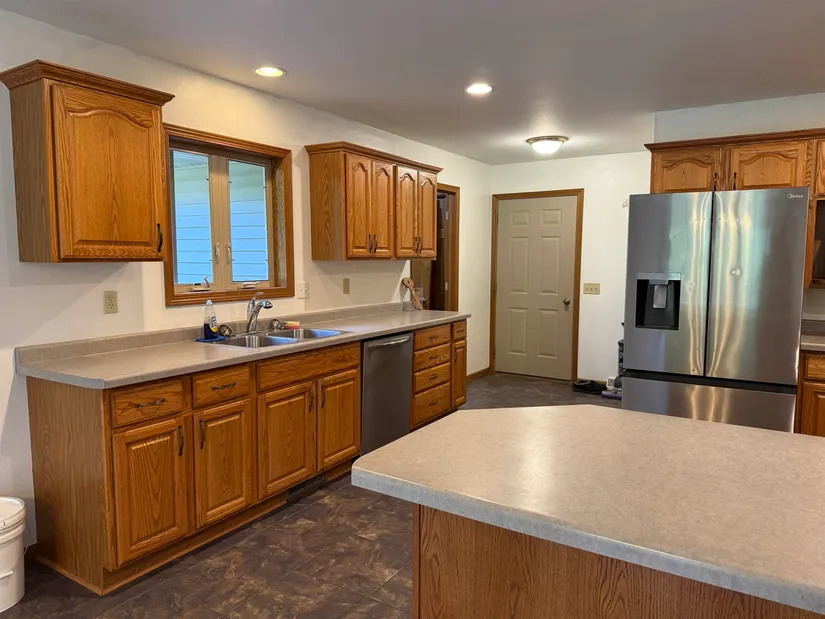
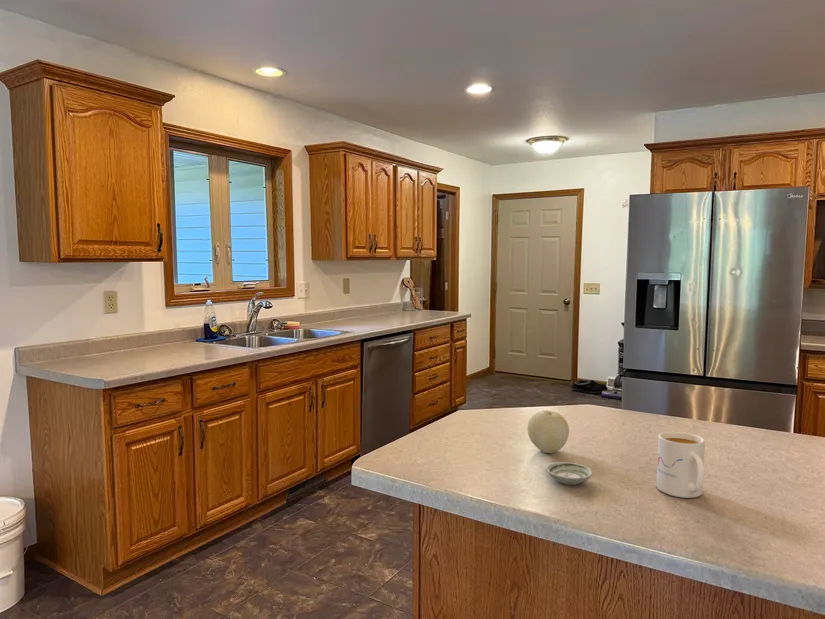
+ mug [656,431,706,499]
+ saucer [545,461,593,486]
+ fruit [526,409,570,454]
